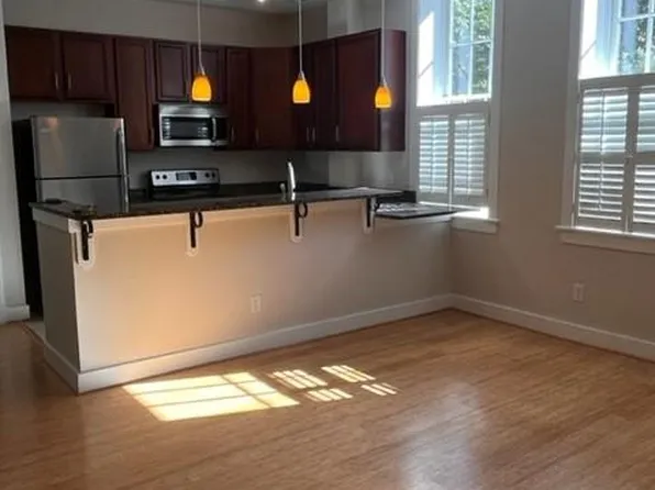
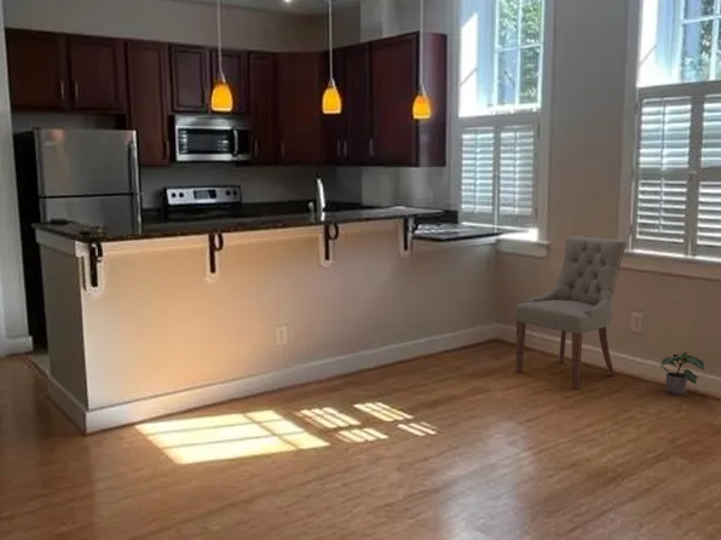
+ potted plant [659,351,705,396]
+ chair [513,235,628,390]
